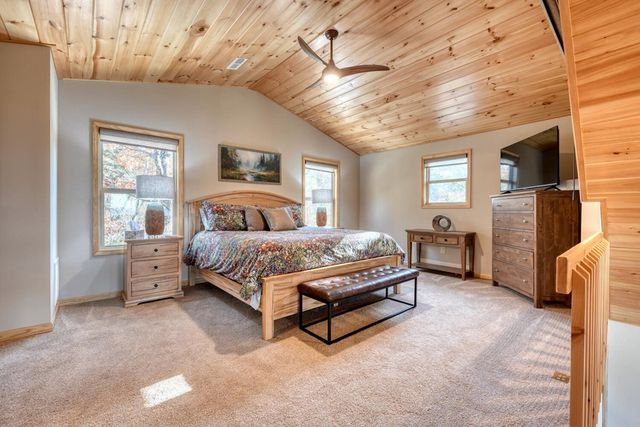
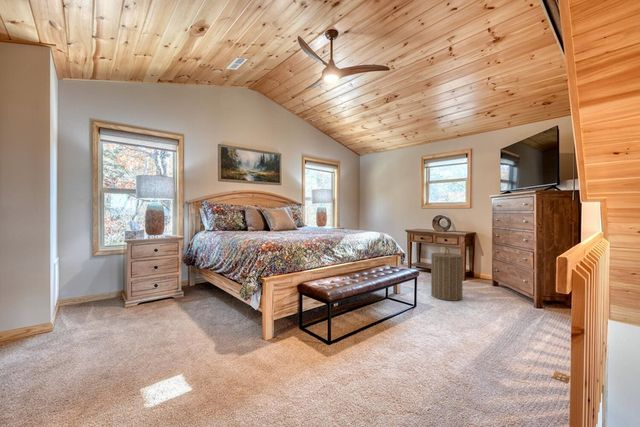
+ laundry hamper [430,247,464,302]
